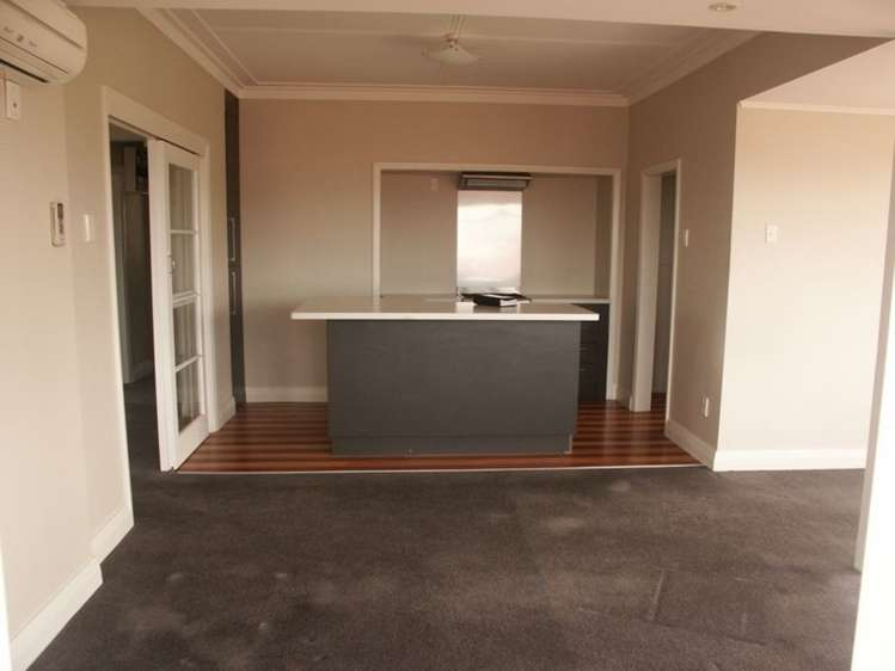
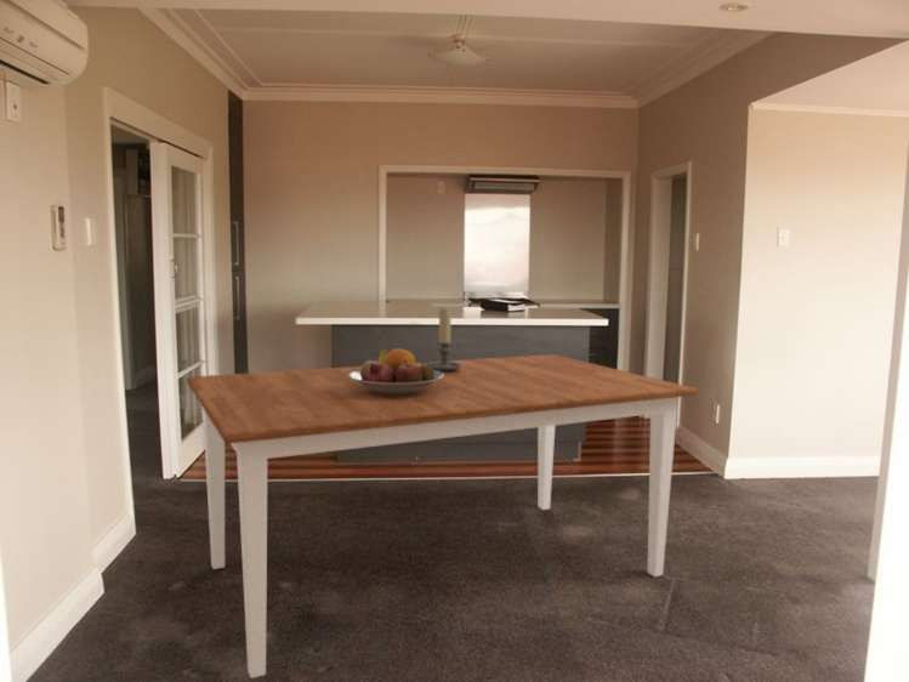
+ fruit bowl [348,347,444,396]
+ candle holder [421,306,462,371]
+ dining table [186,353,699,680]
